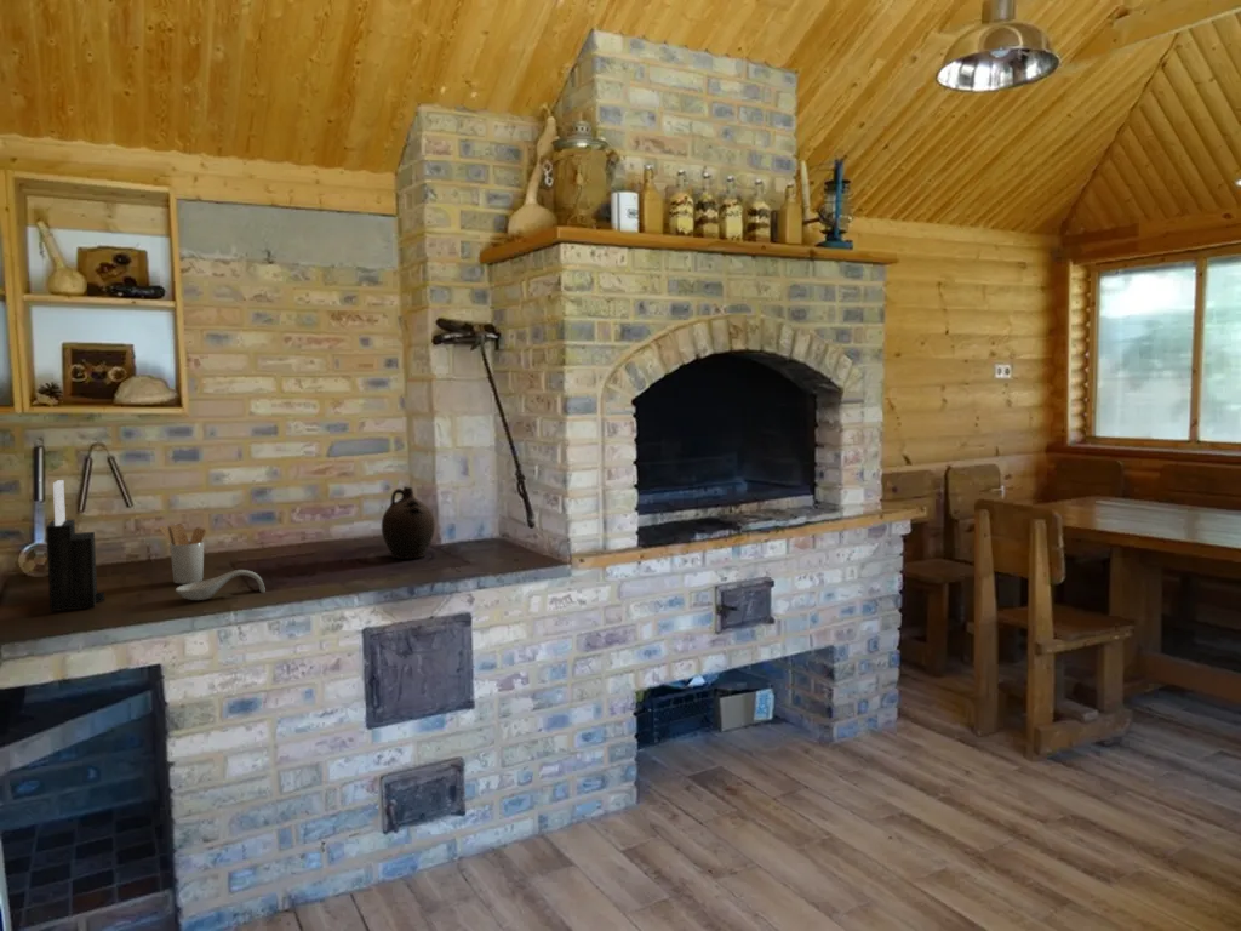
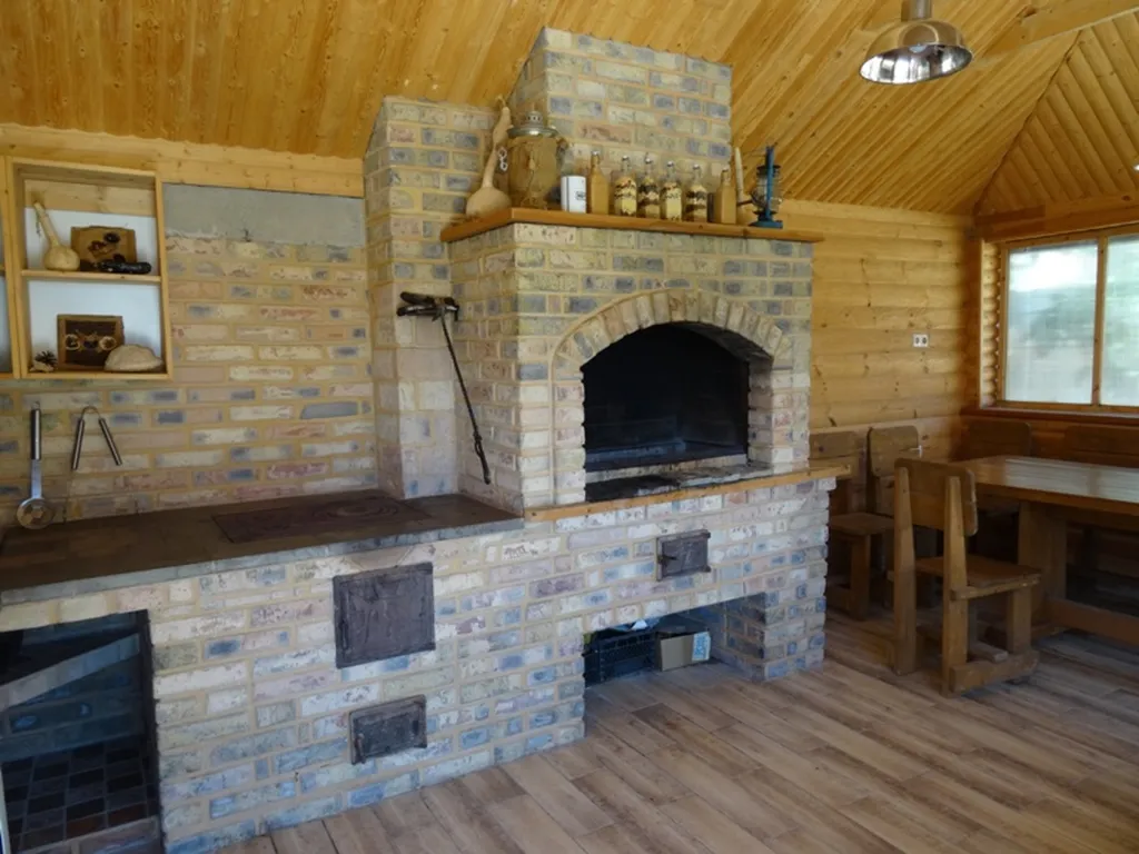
- ceramic jug [381,485,436,560]
- knife block [45,479,107,612]
- utensil holder [159,524,207,584]
- spoon rest [175,569,267,601]
